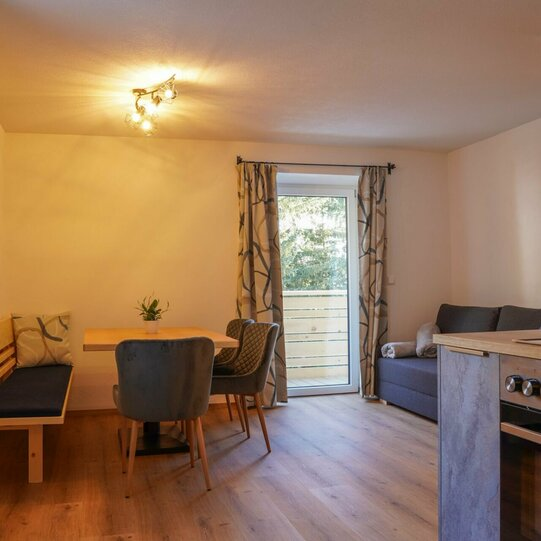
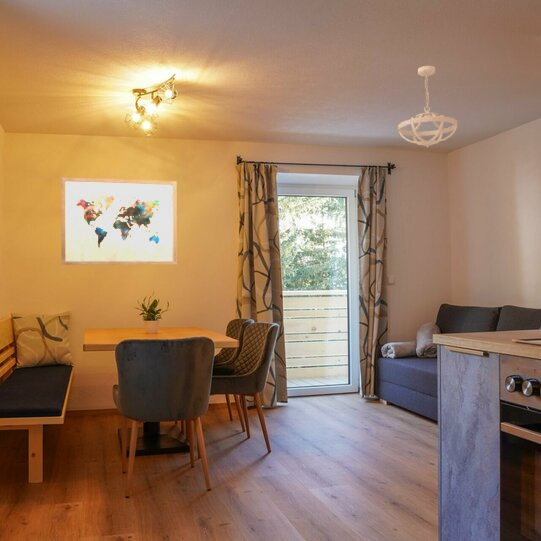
+ ceiling light fixture [397,65,459,148]
+ wall art [60,176,178,266]
